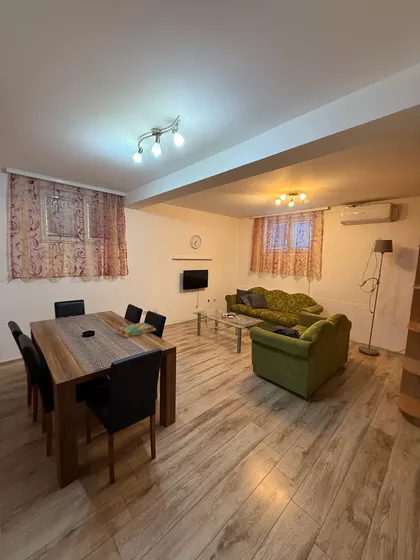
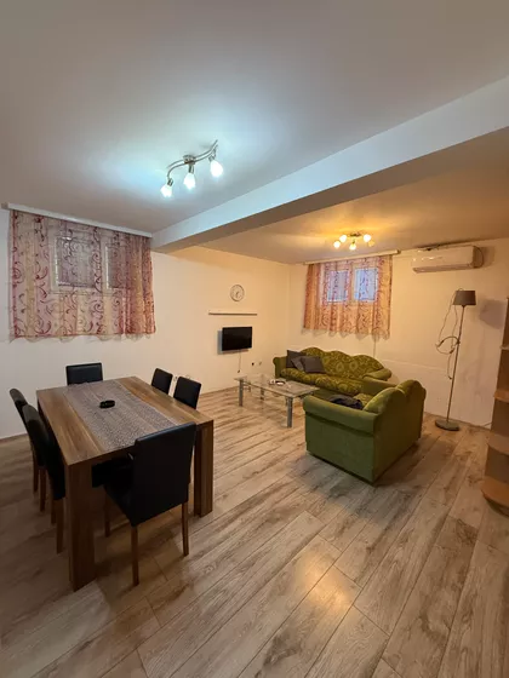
- board game [116,321,157,339]
